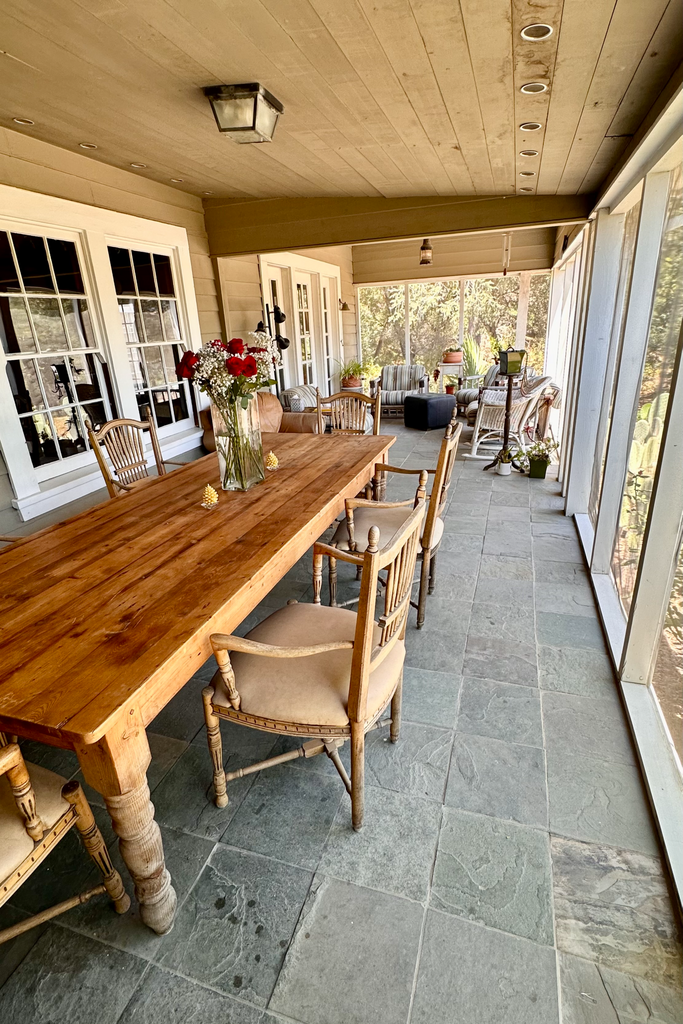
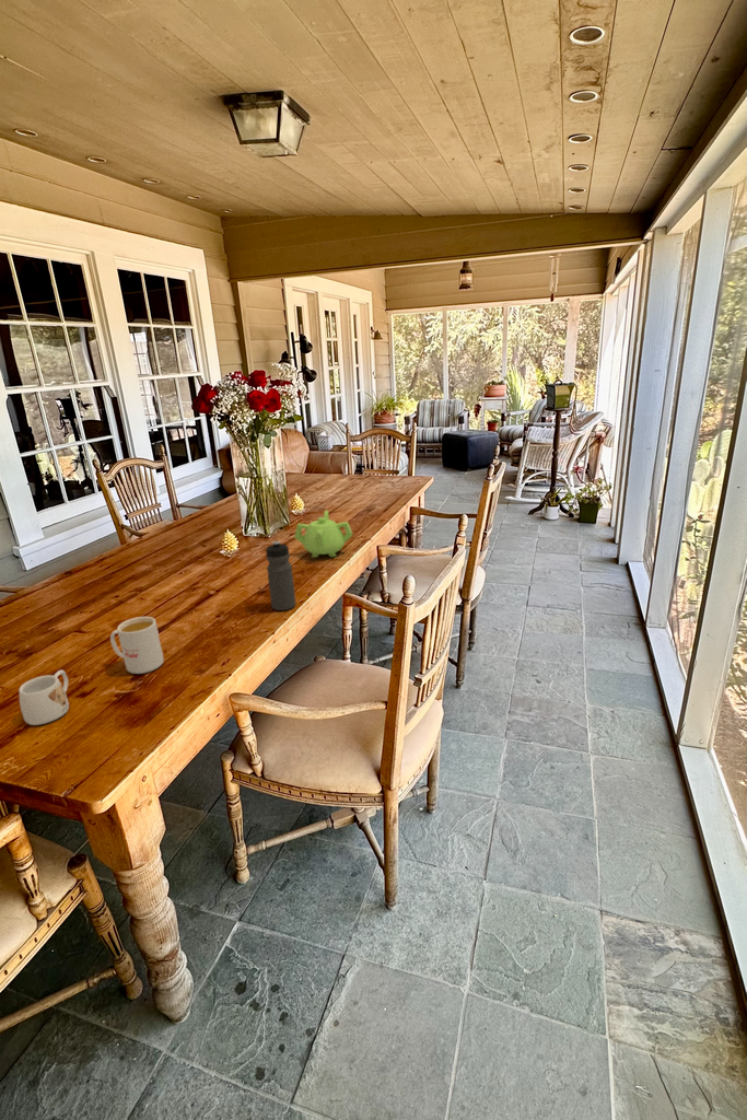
+ water bottle [265,540,296,611]
+ mug [109,616,165,675]
+ teapot [293,510,353,559]
+ mug [17,668,70,726]
